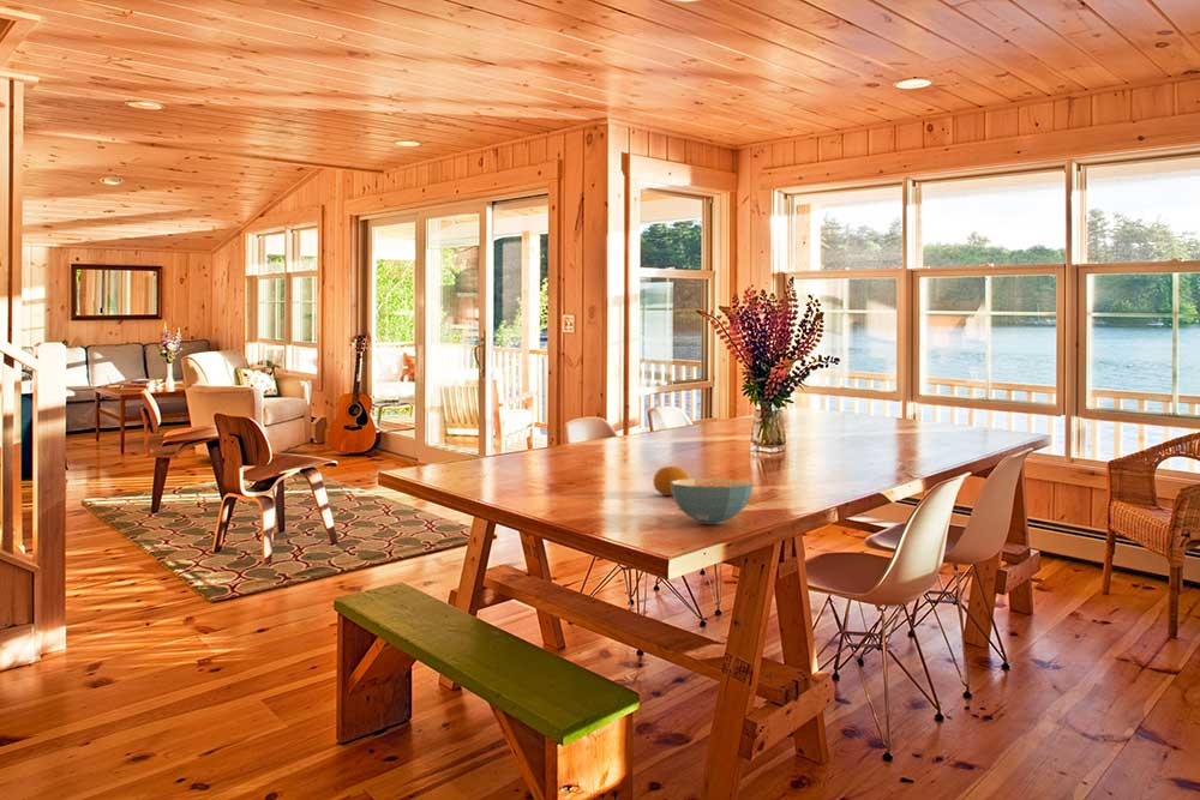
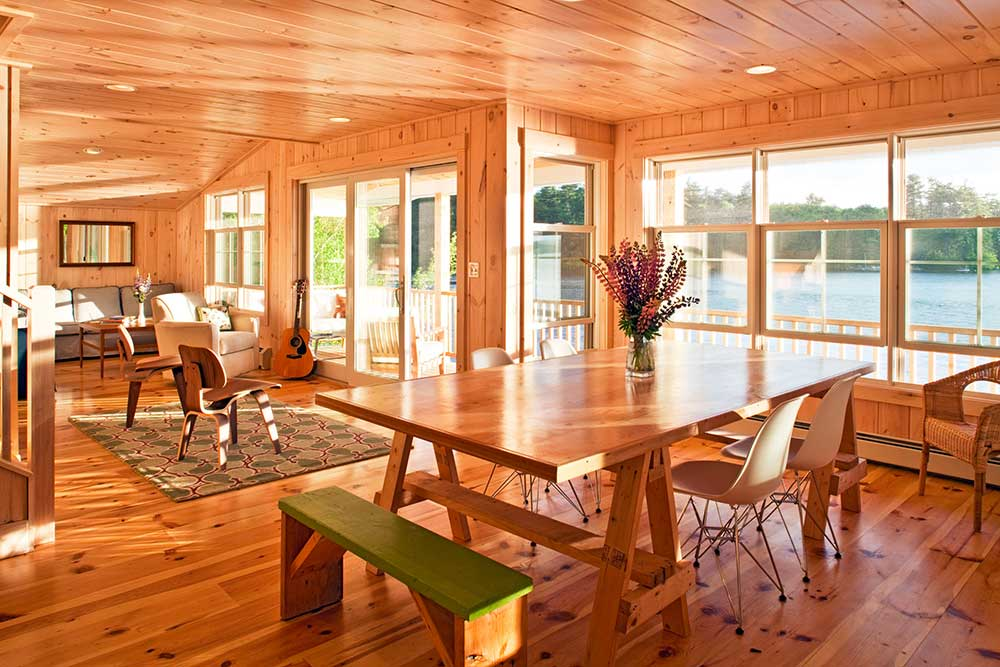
- cereal bowl [671,477,754,525]
- fruit [652,465,690,497]
